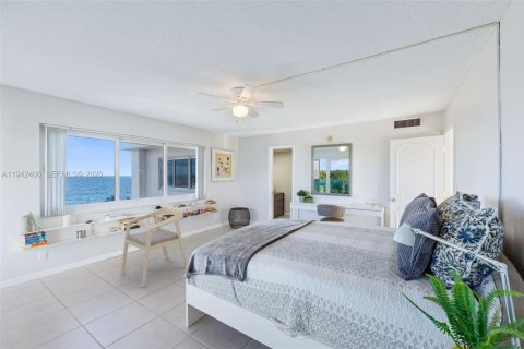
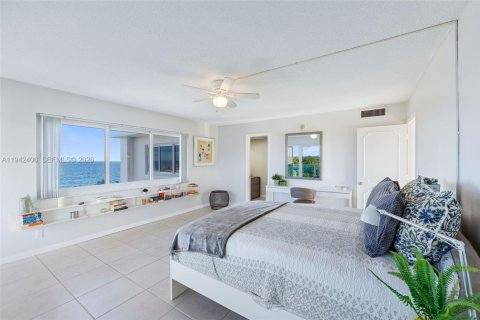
- armchair [120,206,188,289]
